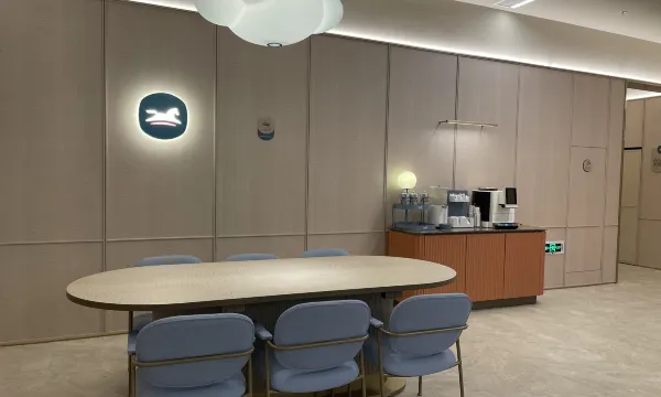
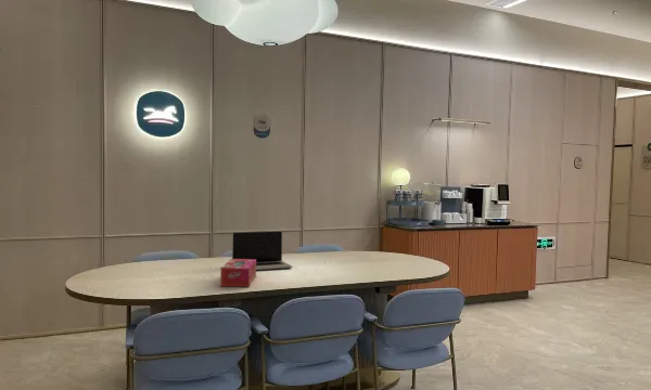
+ laptop [231,230,293,271]
+ tissue box [219,258,257,288]
